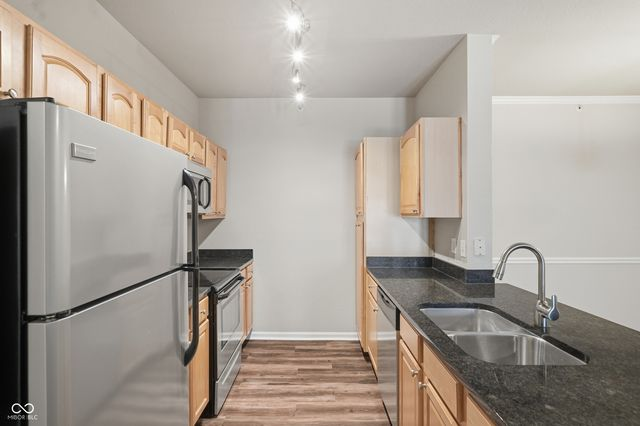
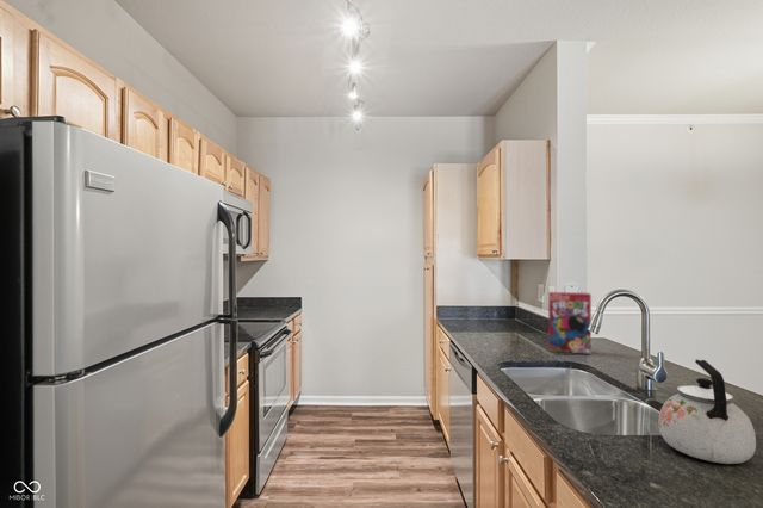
+ cereal box [547,291,593,355]
+ kettle [657,359,757,465]
